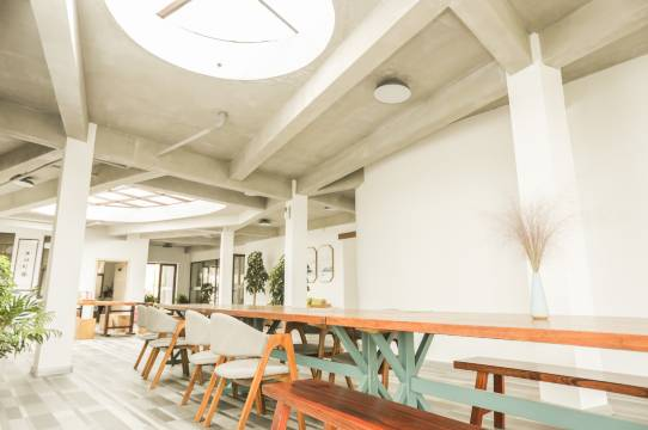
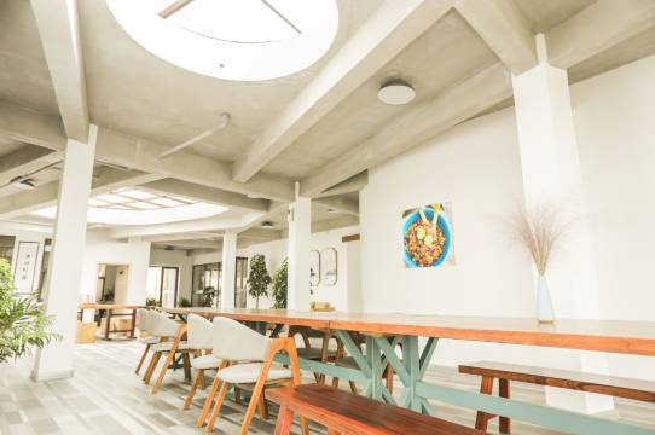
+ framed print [401,199,457,271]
